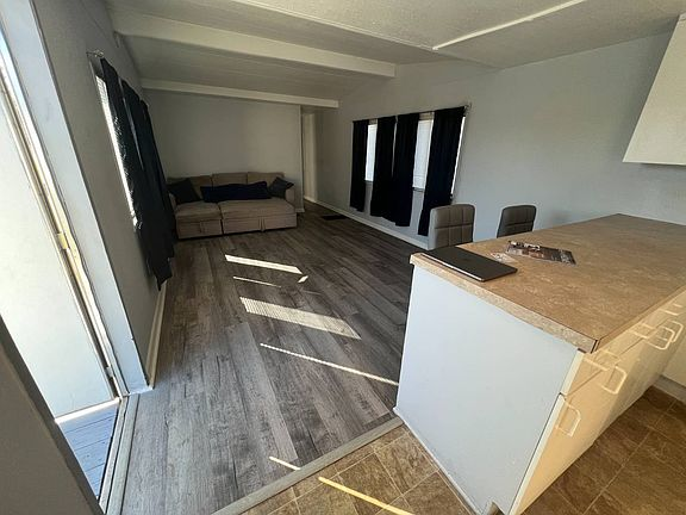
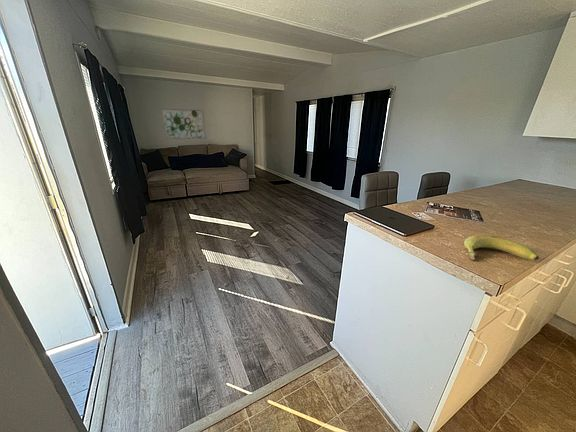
+ wall art [160,108,207,140]
+ banana [463,234,540,261]
